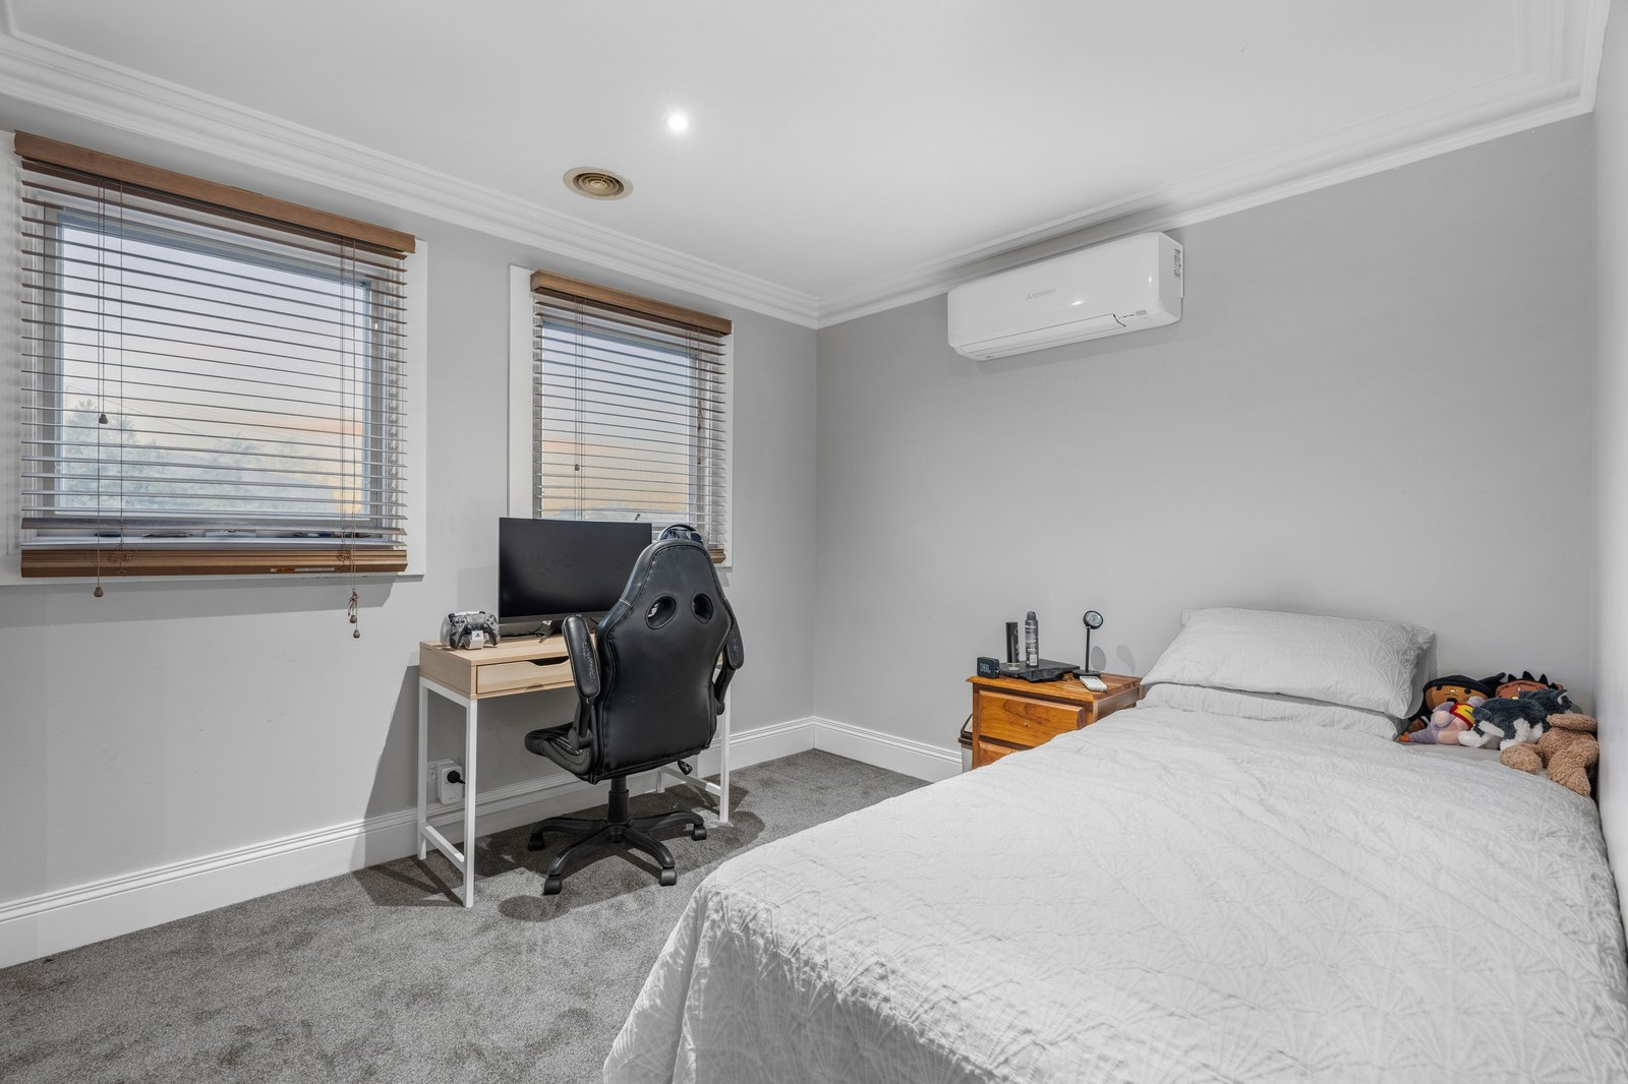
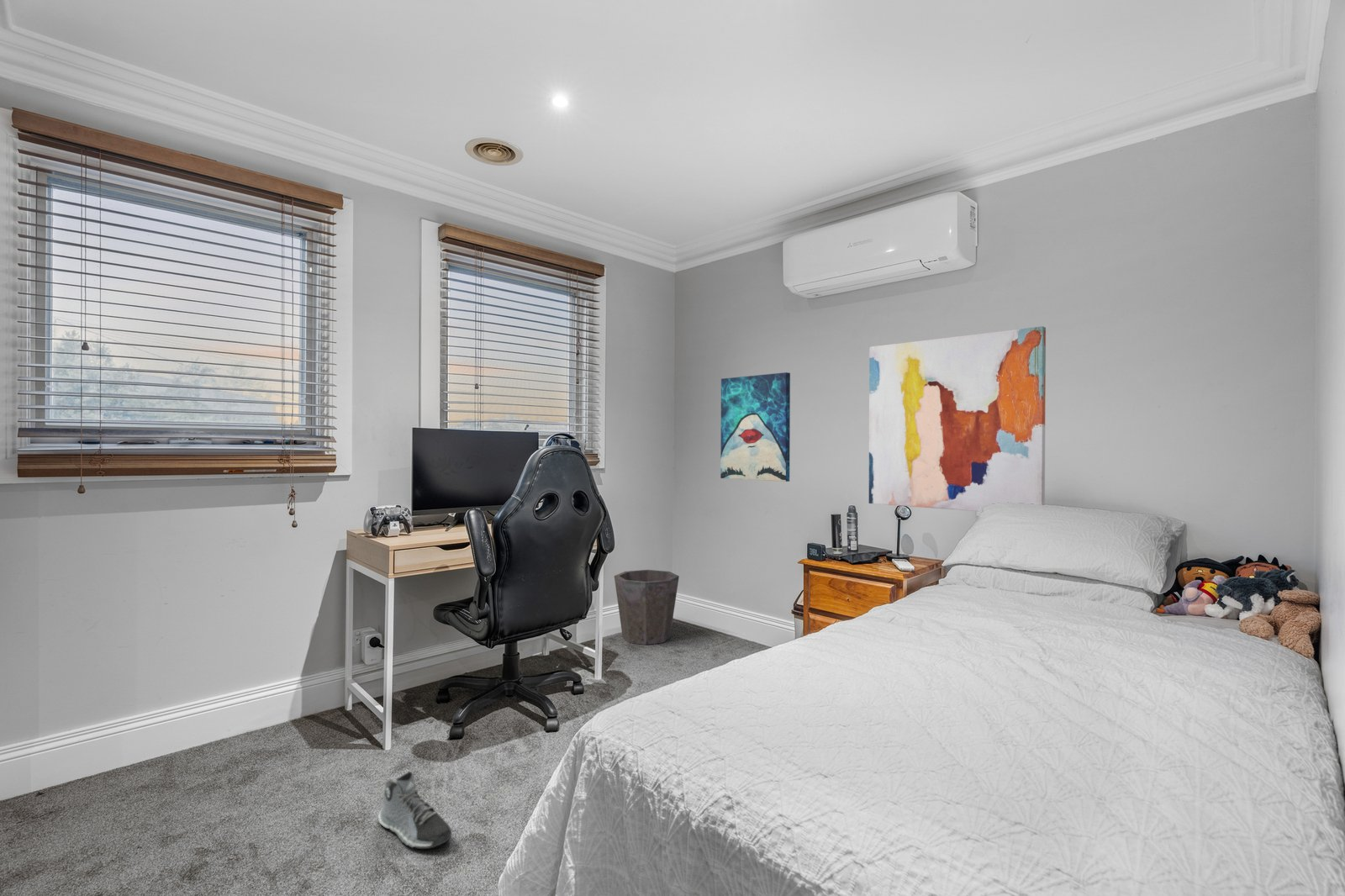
+ wall art [868,325,1047,512]
+ waste bin [614,569,680,646]
+ wall art [720,372,791,482]
+ sneaker [377,771,452,850]
